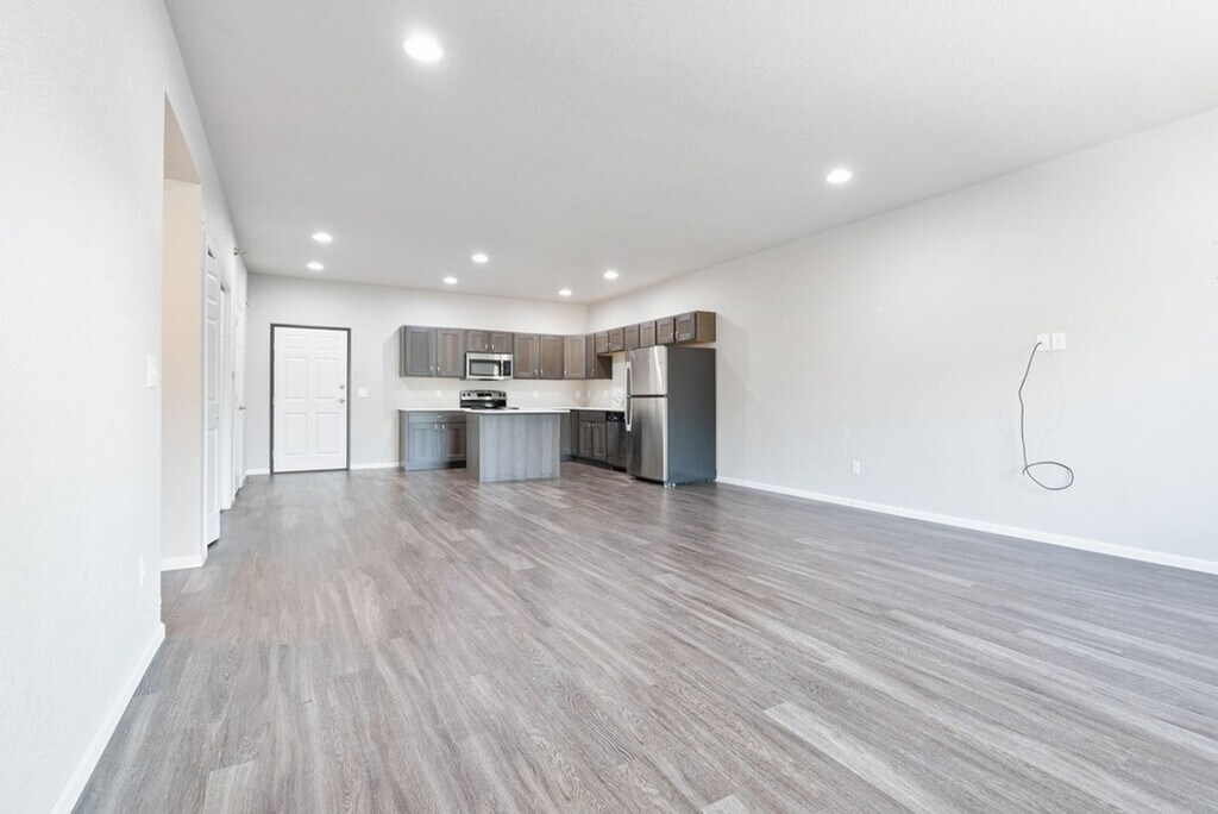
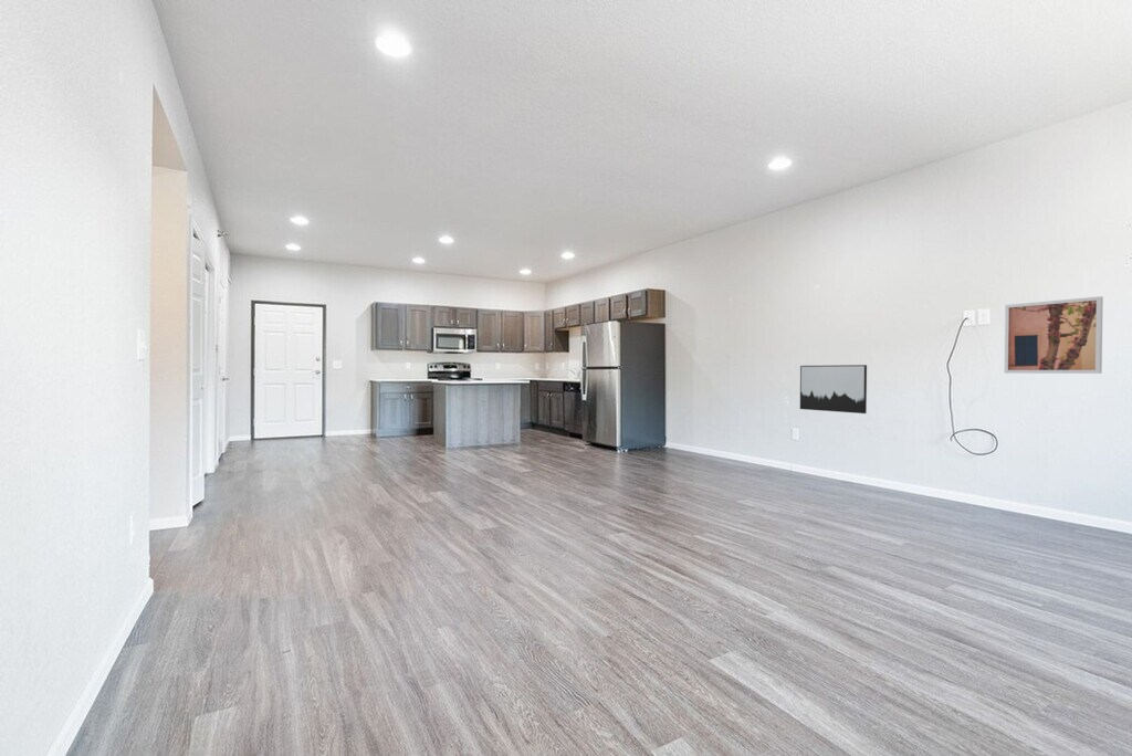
+ wall art [1004,295,1104,375]
+ wall art [799,364,868,414]
